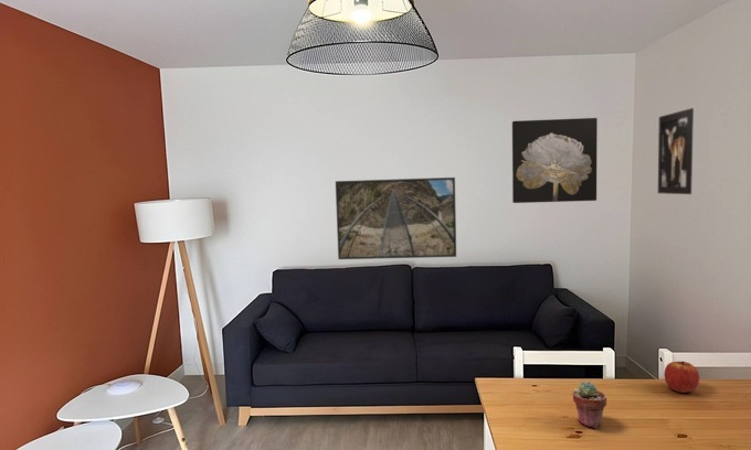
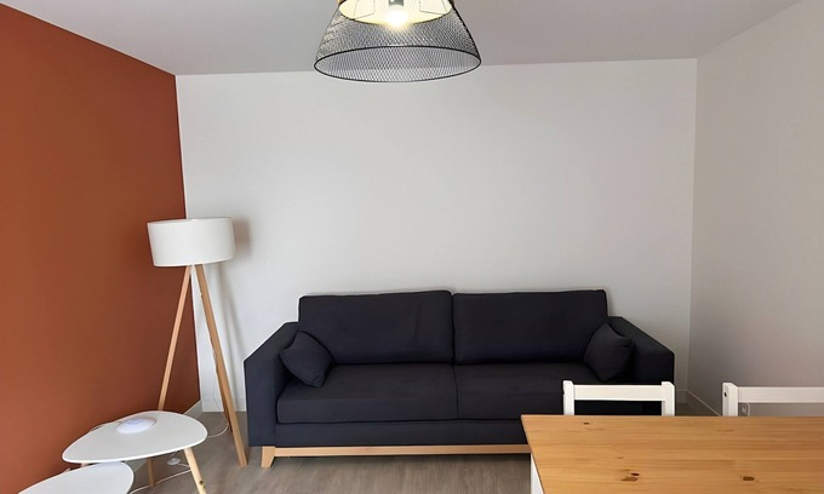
- potted succulent [572,381,607,429]
- apple [663,361,700,394]
- wall art [657,107,695,195]
- wall art [511,117,599,204]
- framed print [335,176,457,260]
